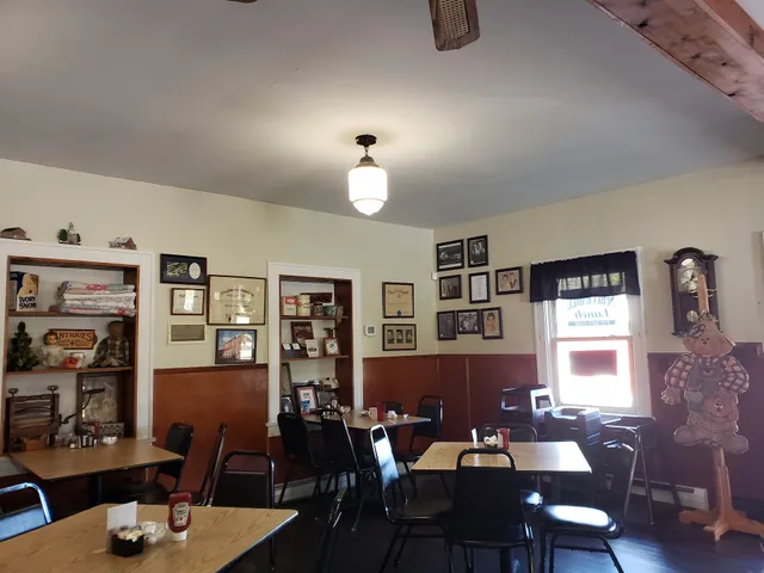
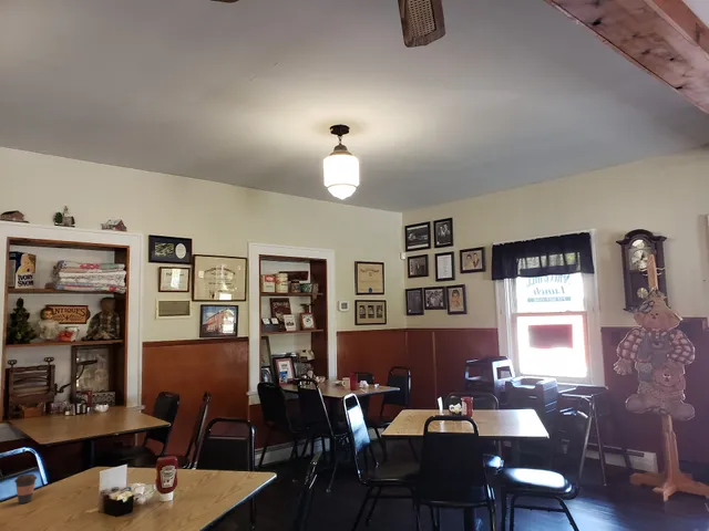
+ coffee cup [13,472,38,504]
